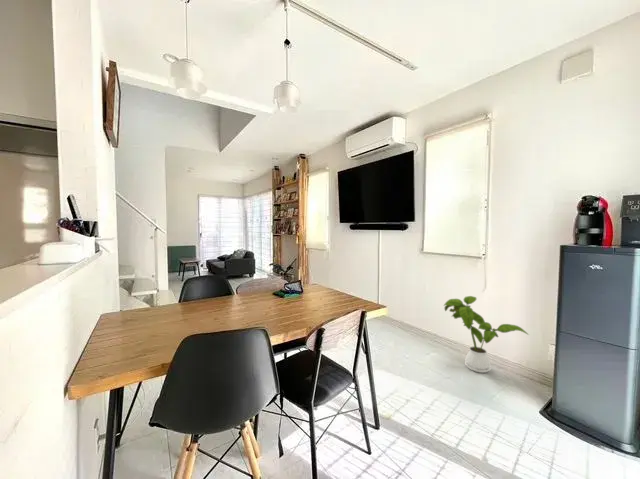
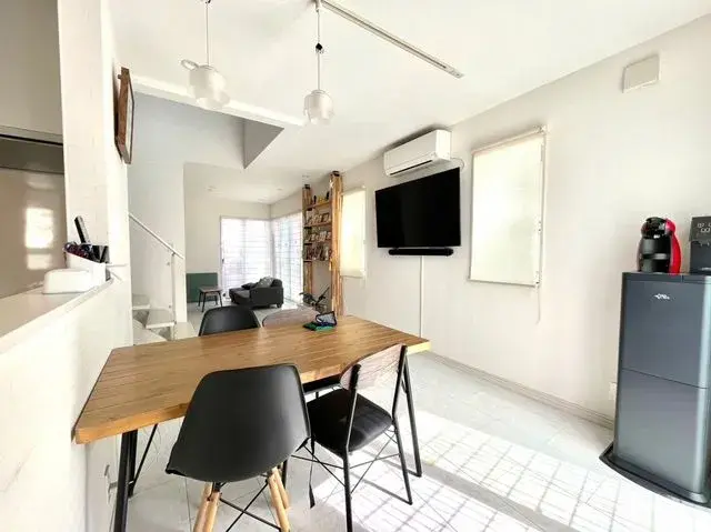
- house plant [443,295,530,374]
